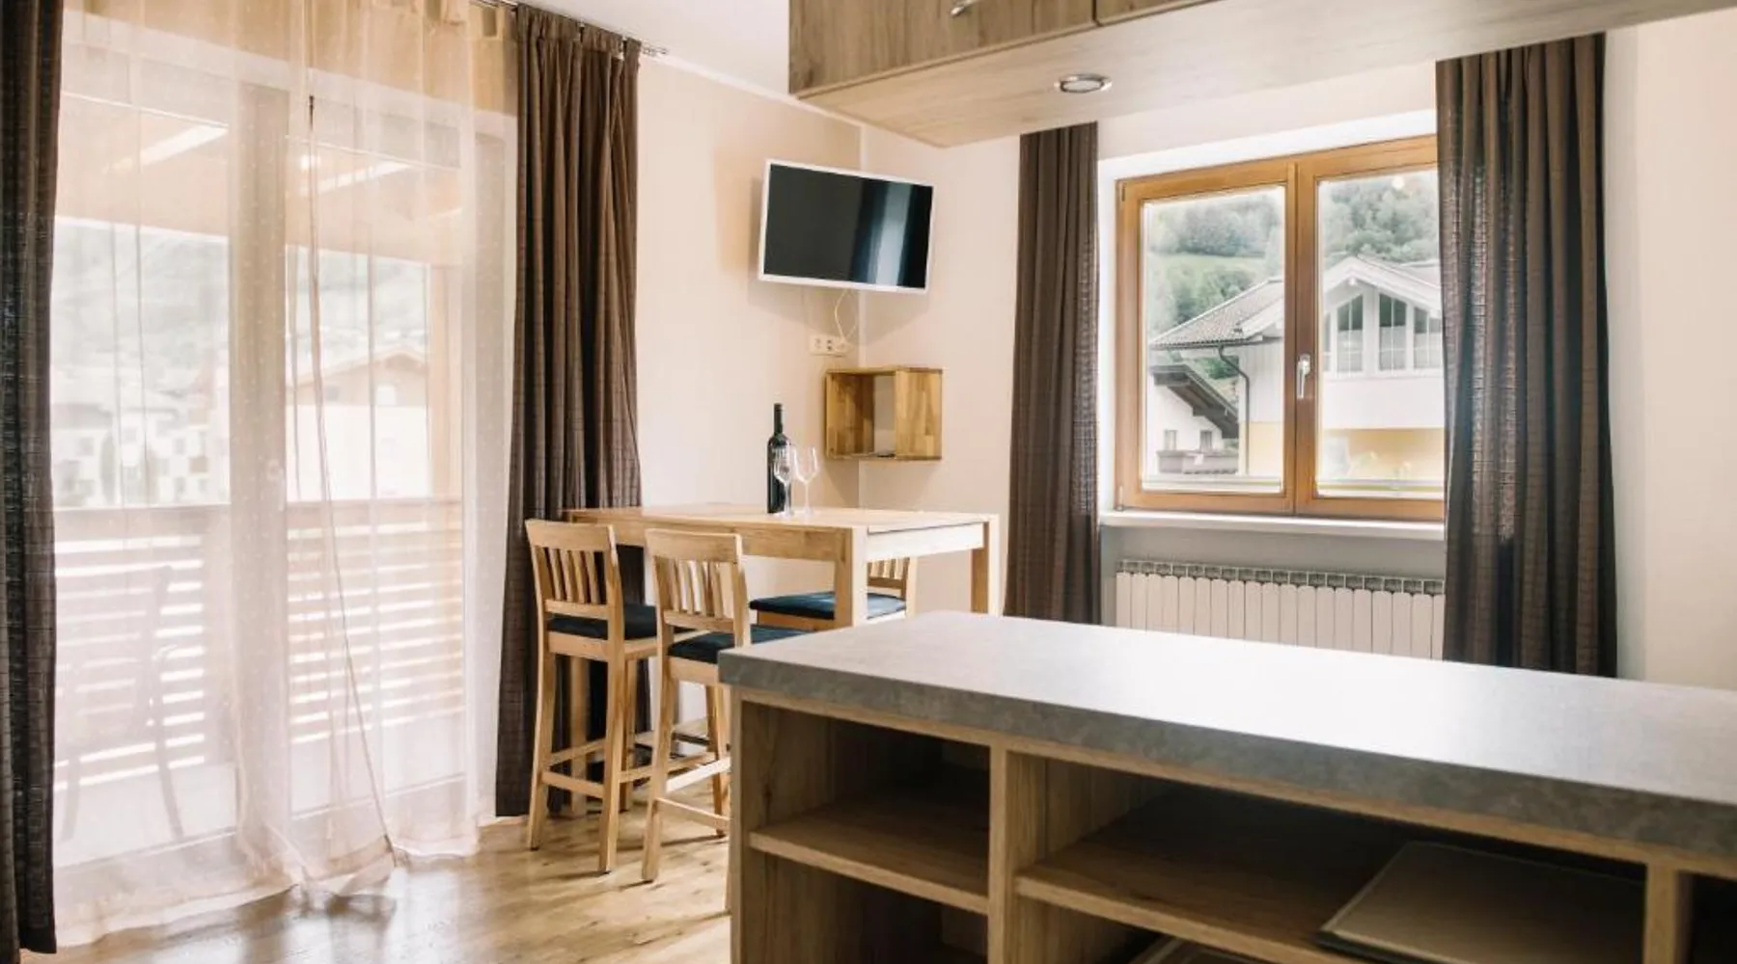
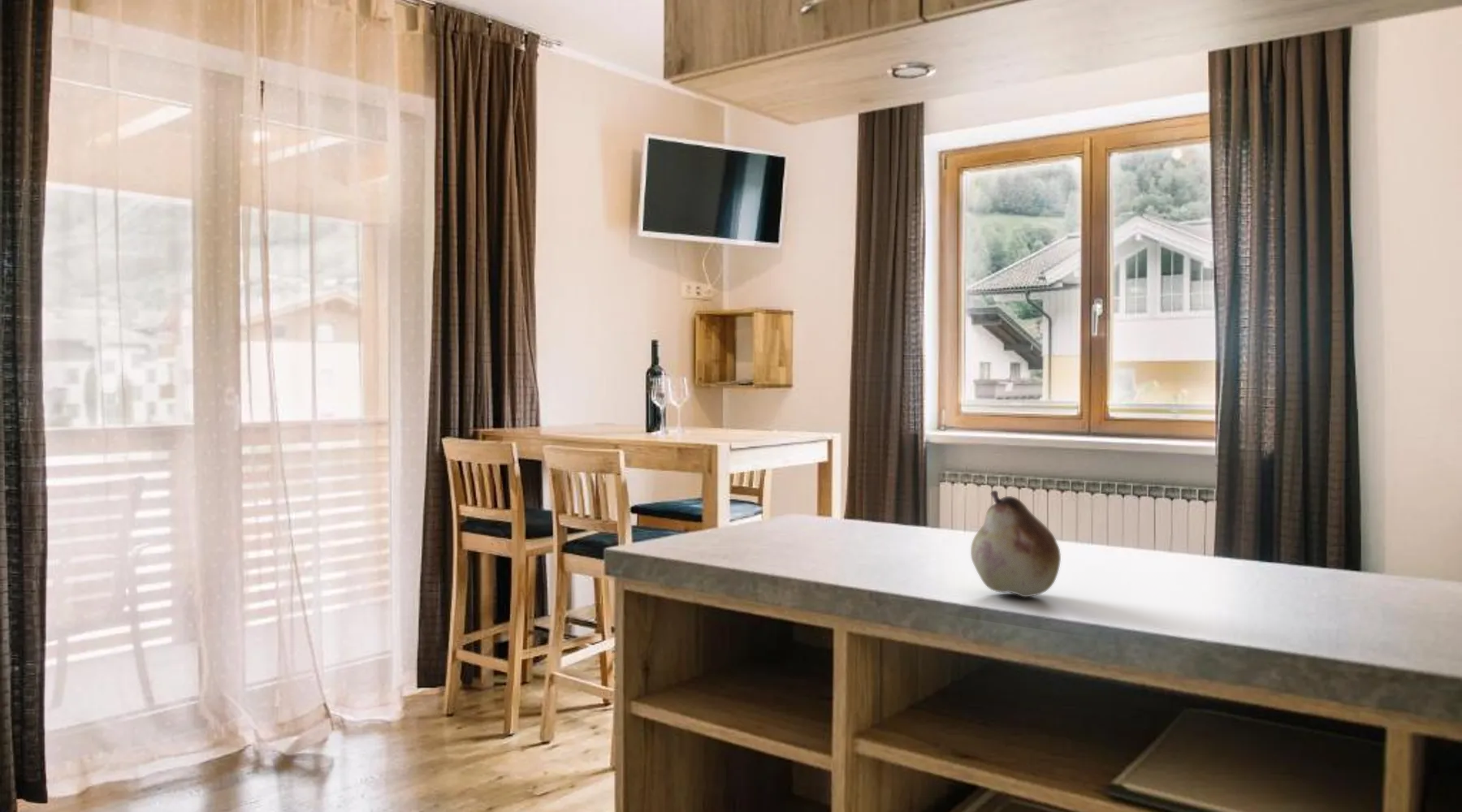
+ fruit [970,490,1062,598]
